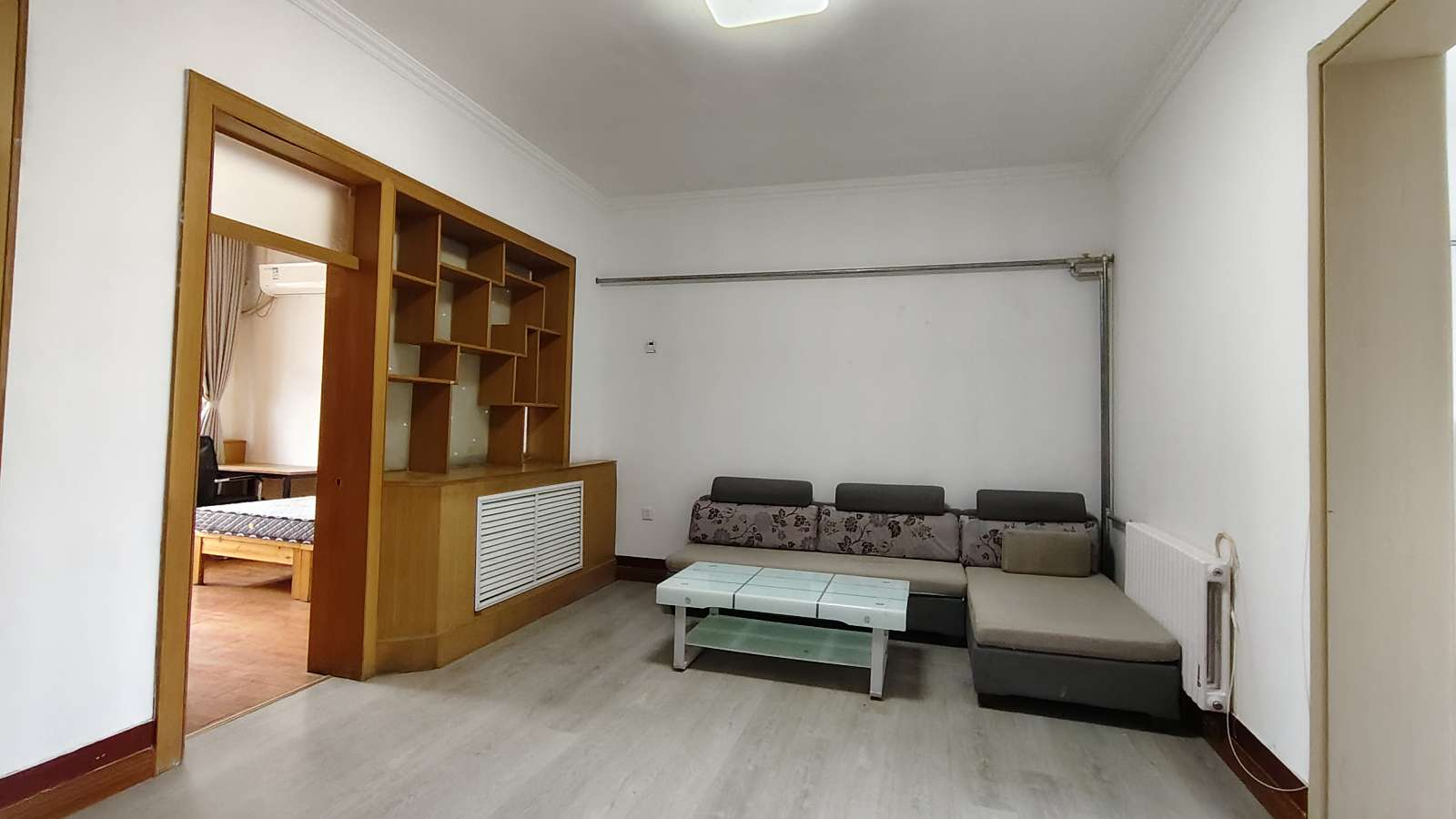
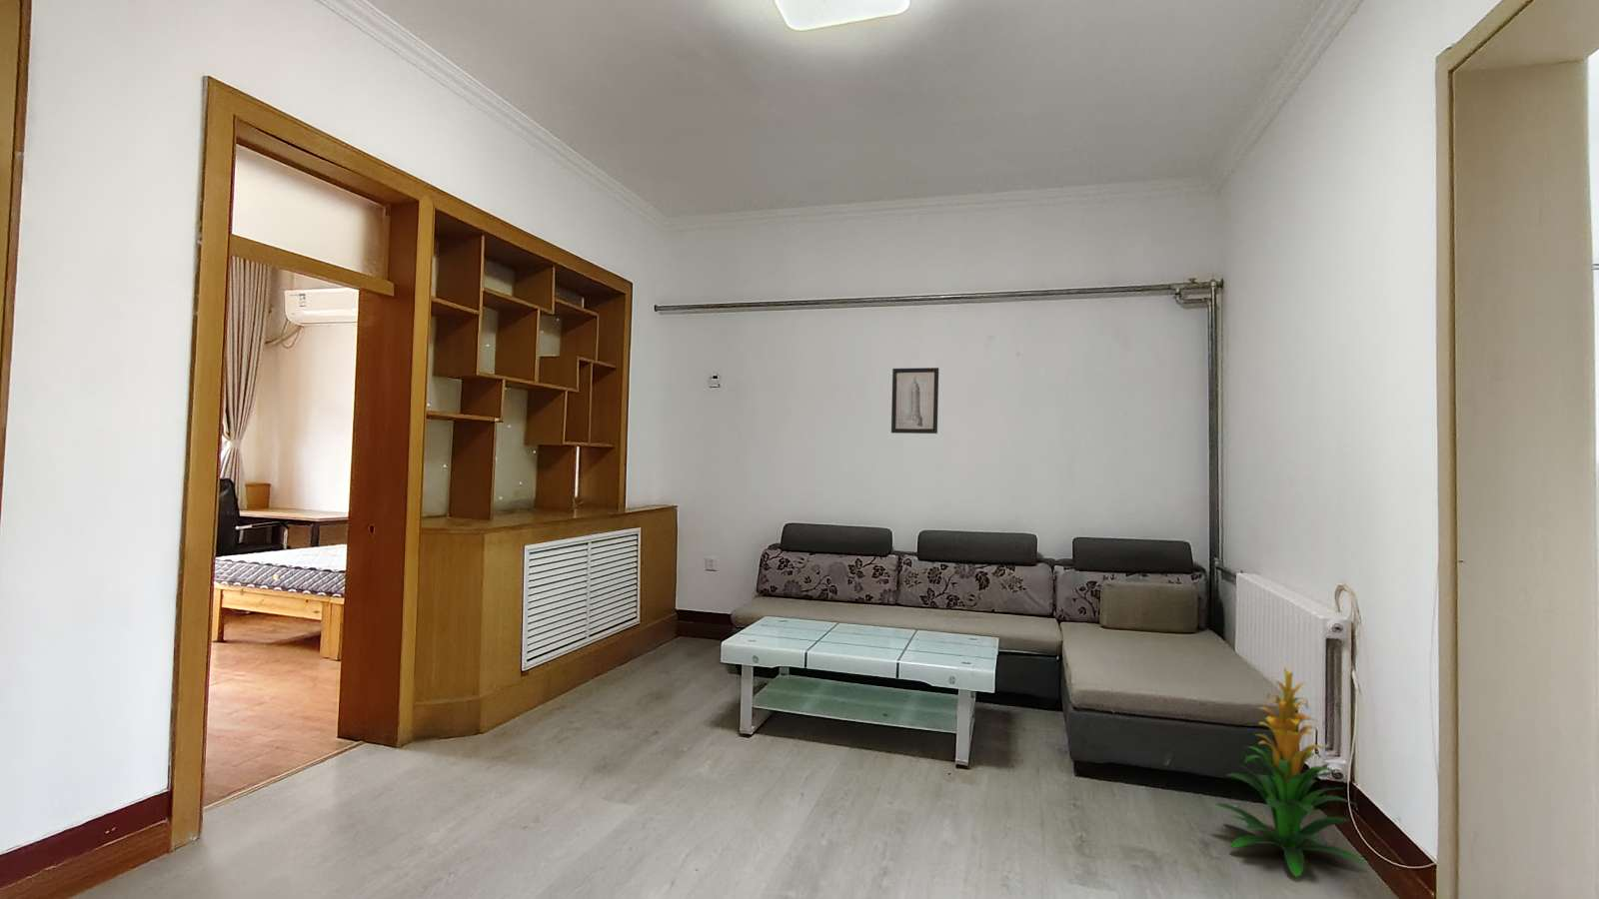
+ indoor plant [1216,665,1369,879]
+ wall art [891,367,939,435]
